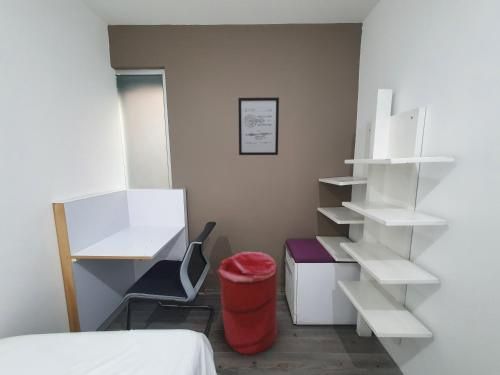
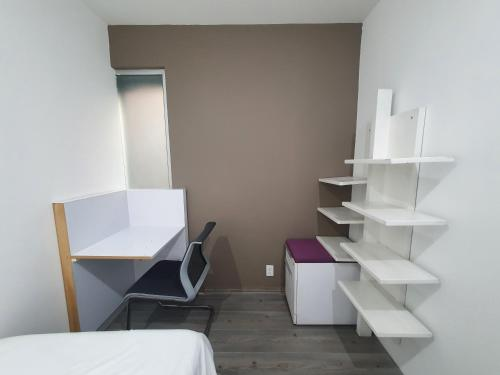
- wall art [237,97,280,156]
- laundry hamper [216,251,279,355]
